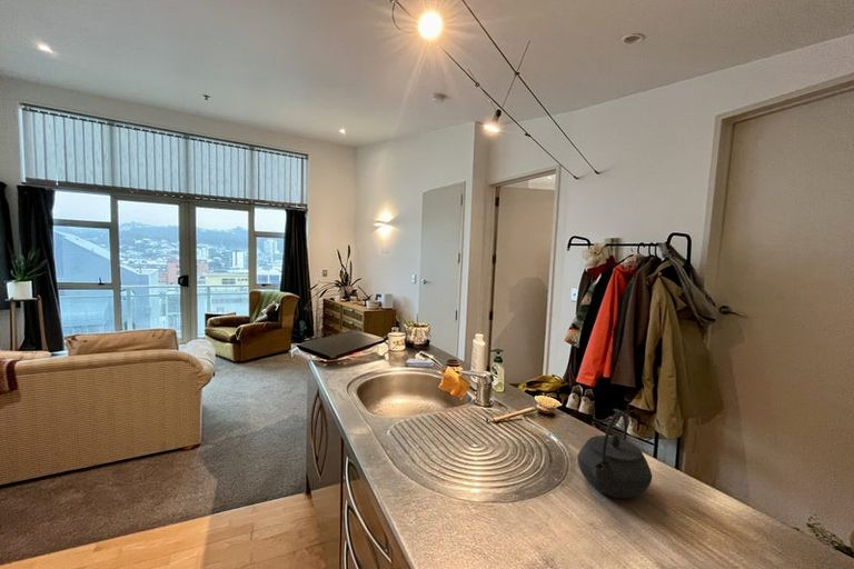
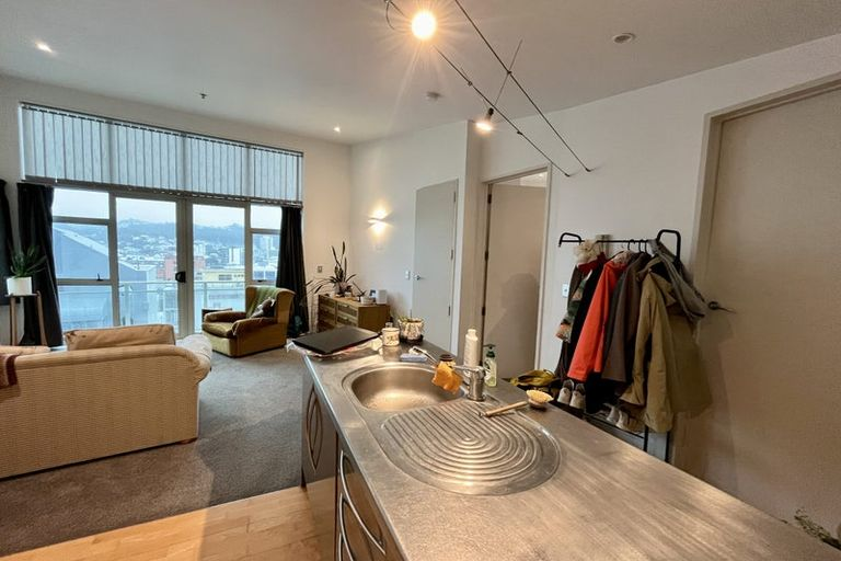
- kettle [576,410,653,499]
